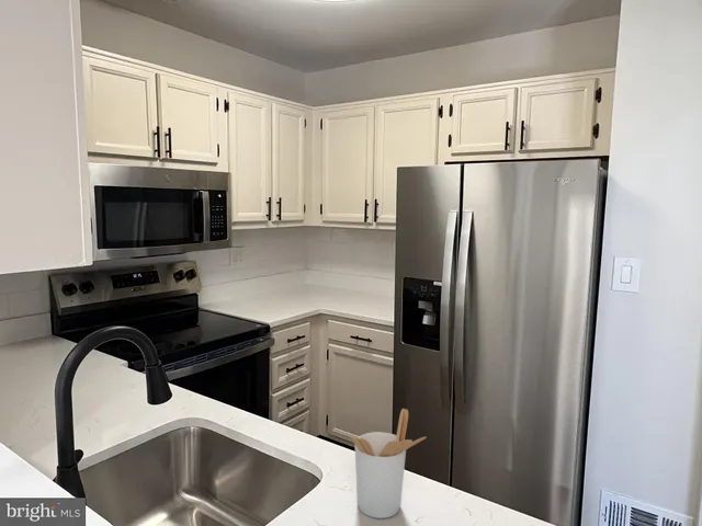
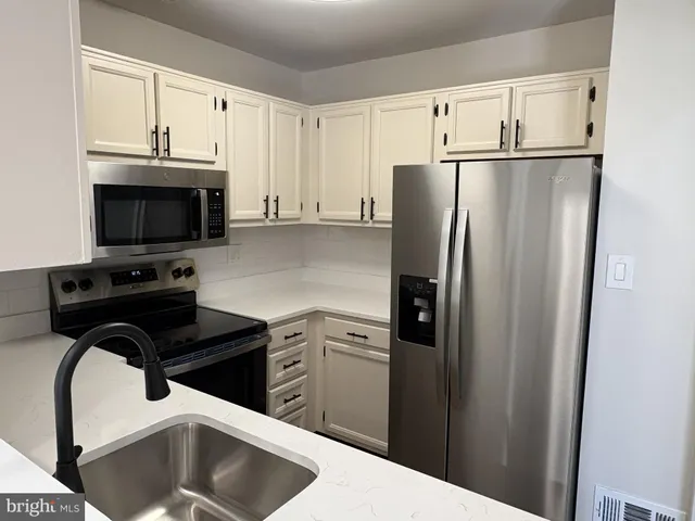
- utensil holder [350,408,428,519]
